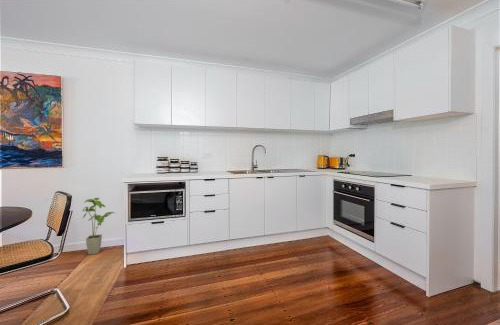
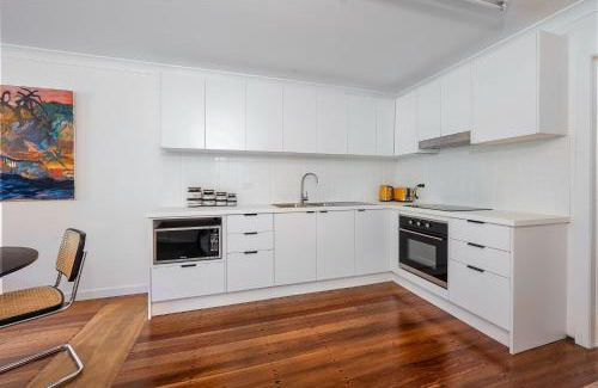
- house plant [81,197,115,255]
